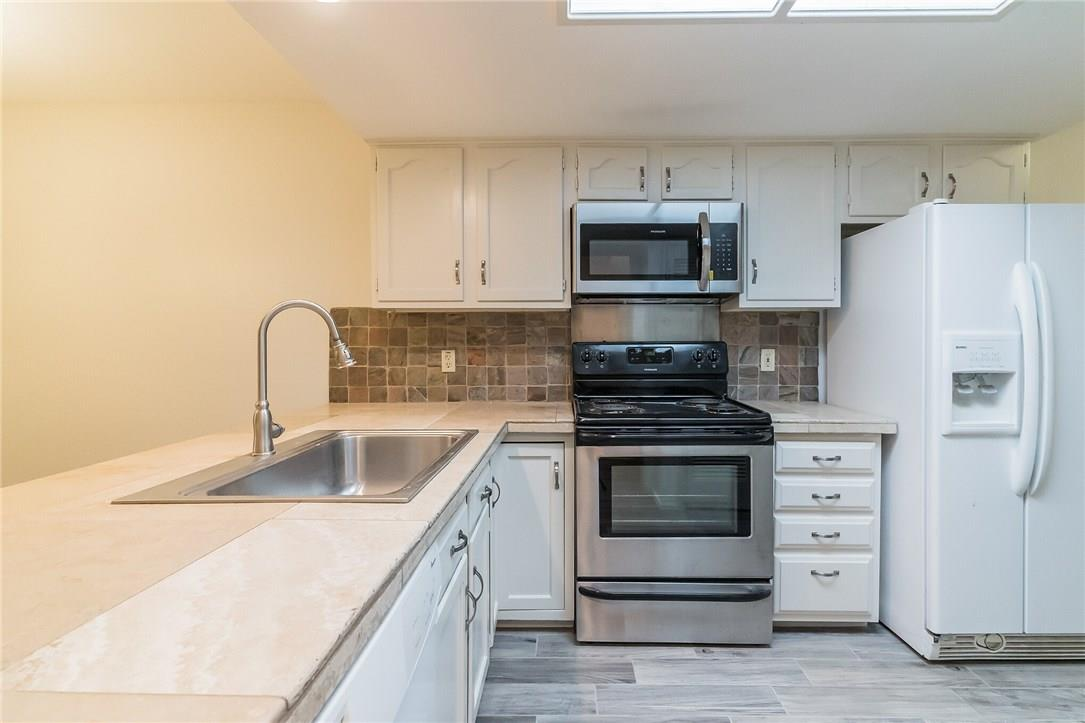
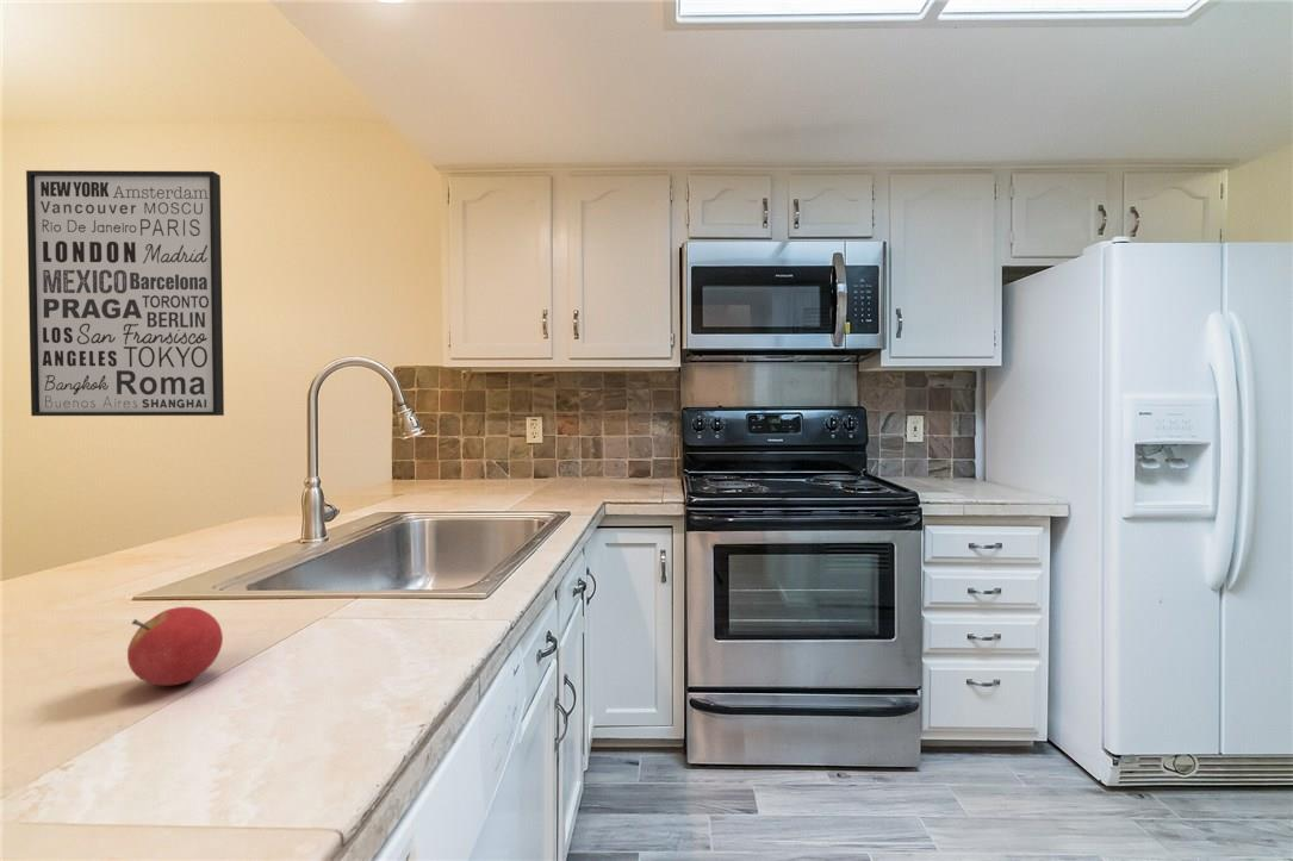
+ wall art [25,169,225,417]
+ fruit [126,606,224,687]
